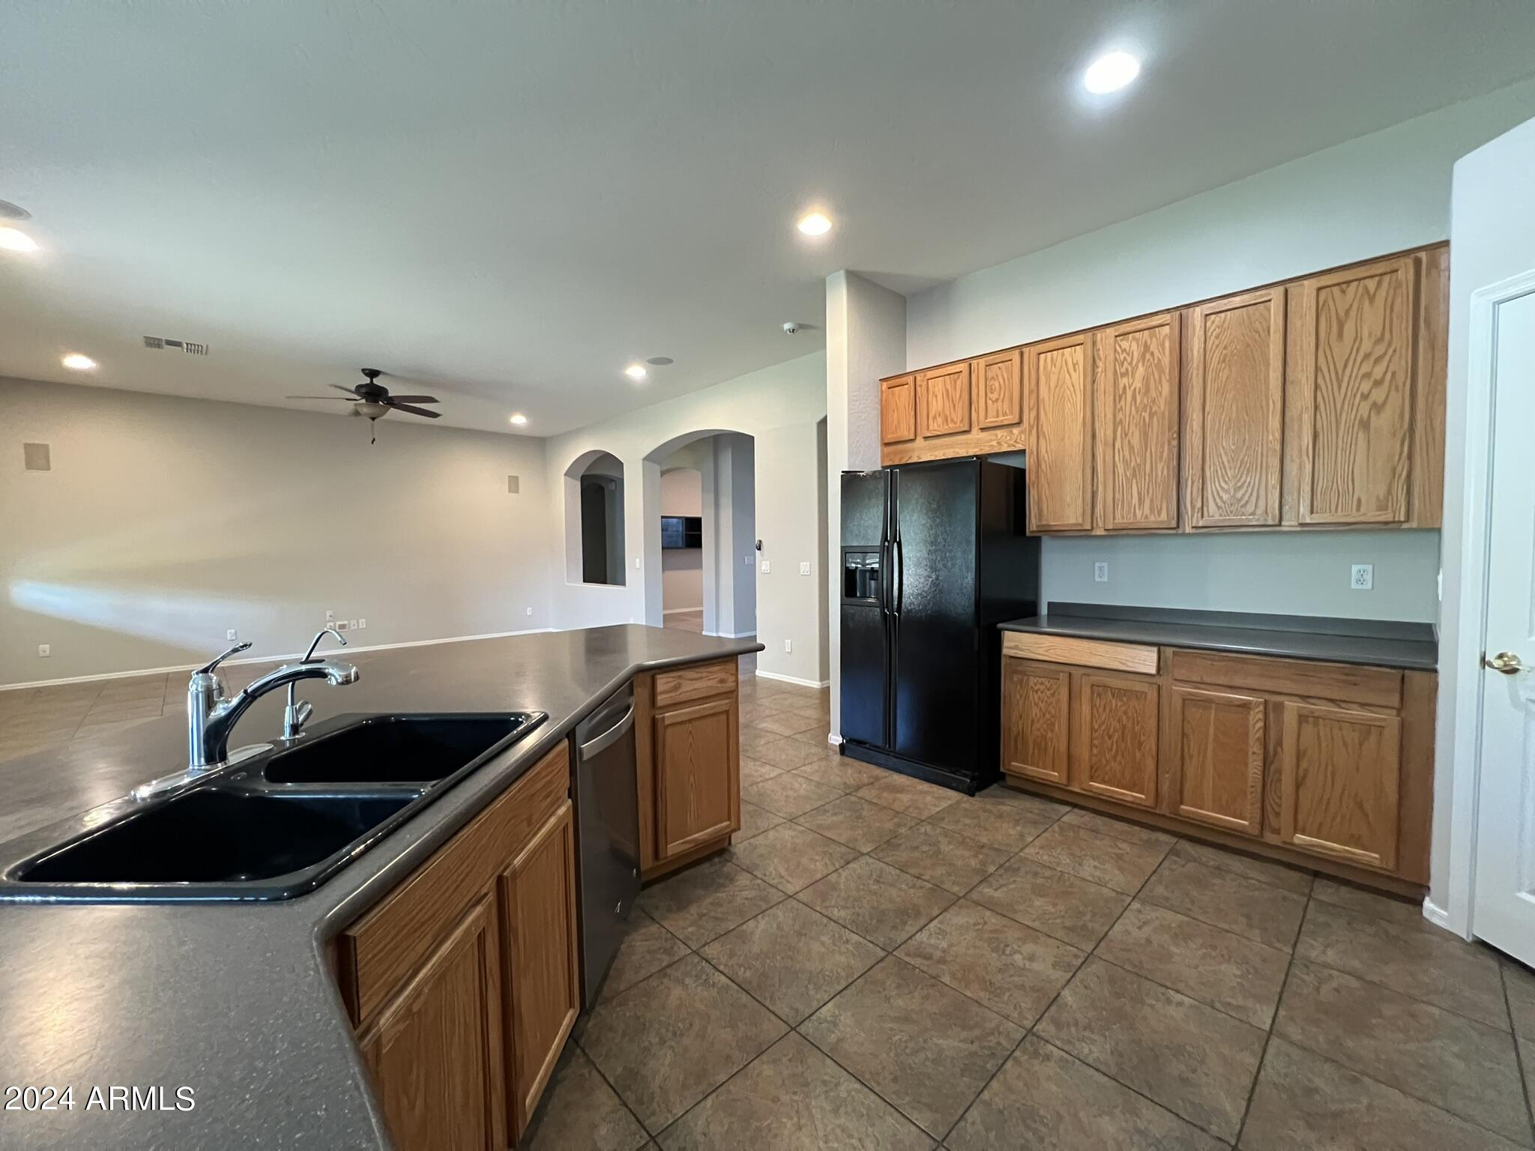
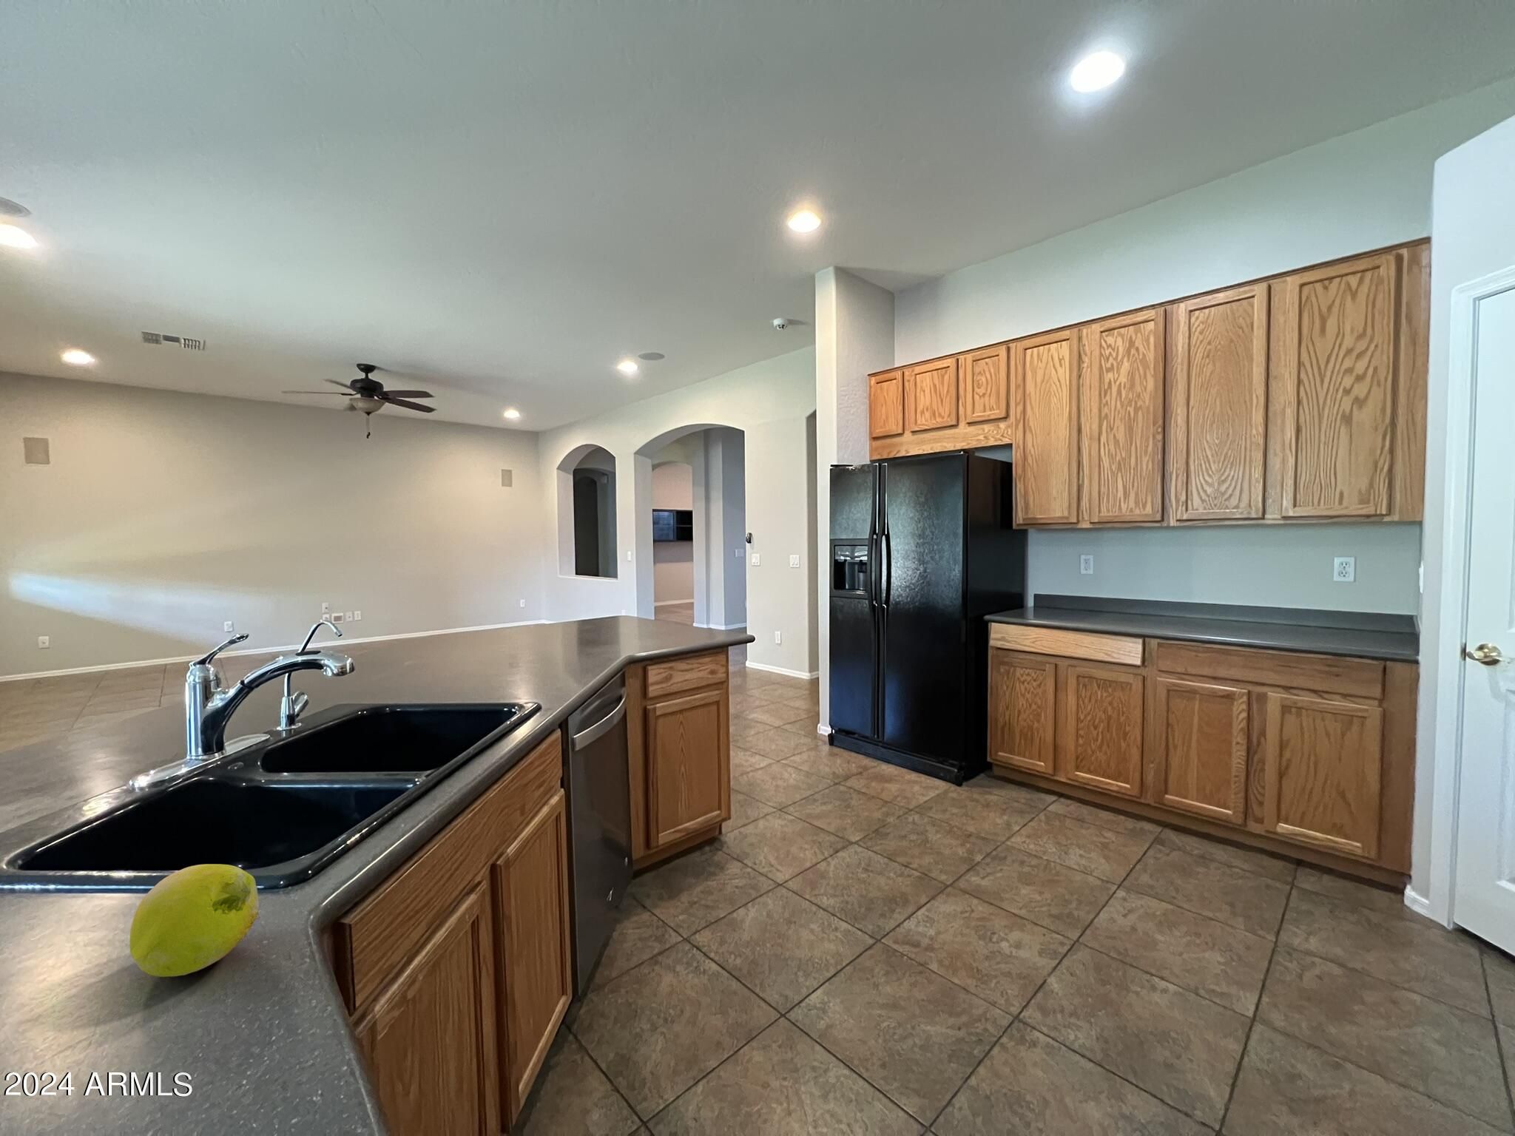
+ fruit [129,864,260,977]
